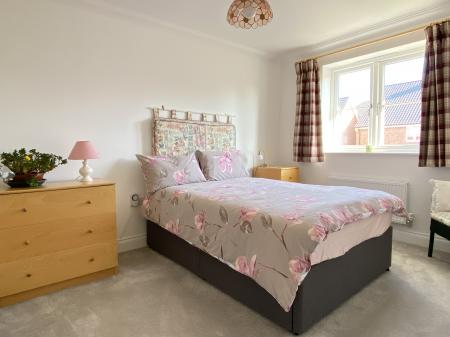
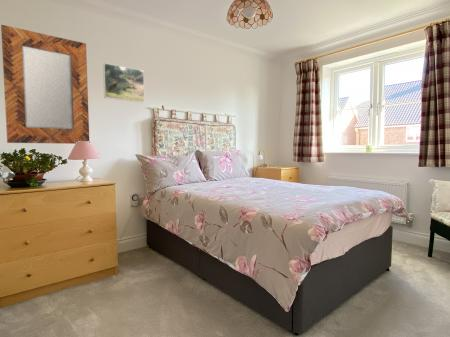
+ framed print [102,62,145,103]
+ home mirror [0,24,90,145]
